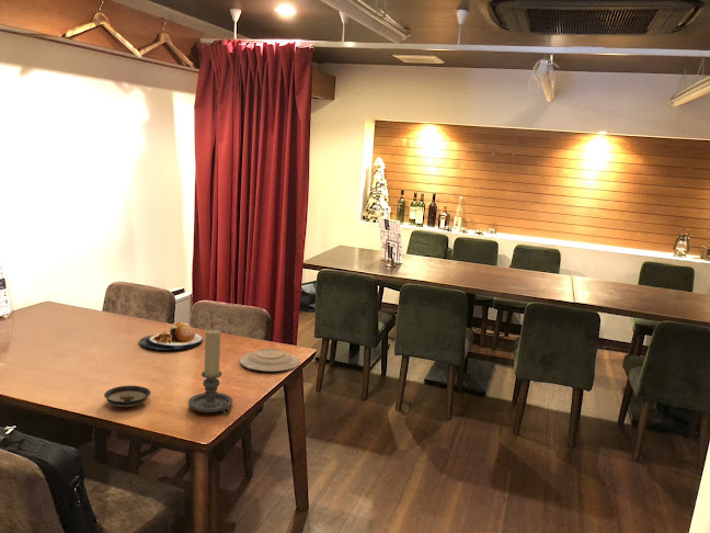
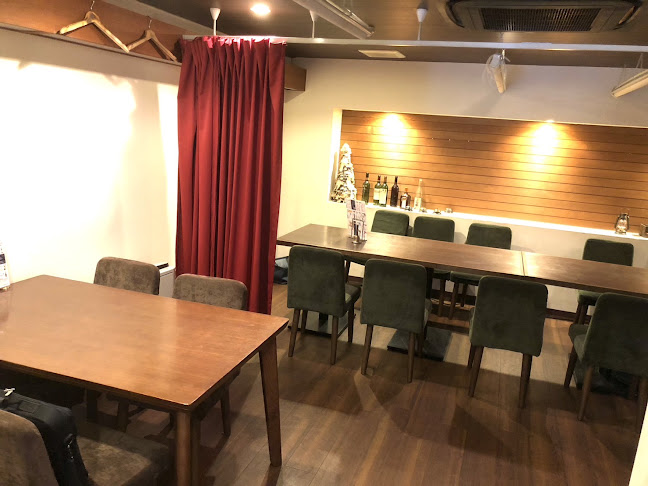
- candle holder [187,328,234,416]
- plate [138,321,204,351]
- saucer [103,385,151,408]
- plate [239,348,301,373]
